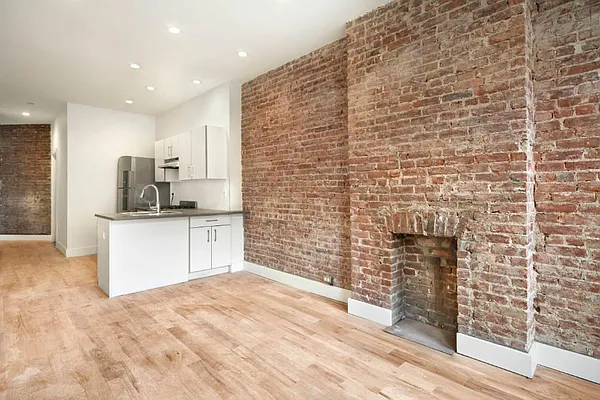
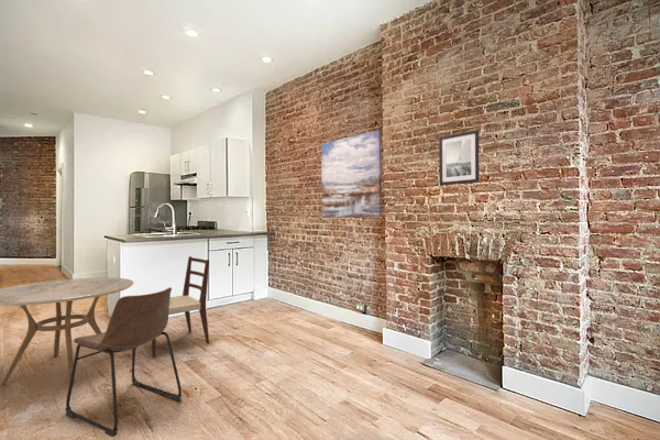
+ wall art [438,129,480,186]
+ wall art [320,129,383,219]
+ dining table [0,277,134,386]
+ chair [64,286,183,438]
+ chair [151,255,210,359]
